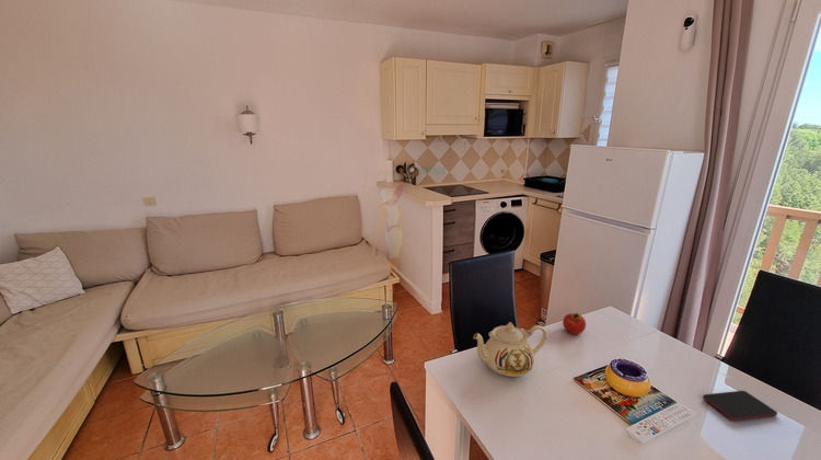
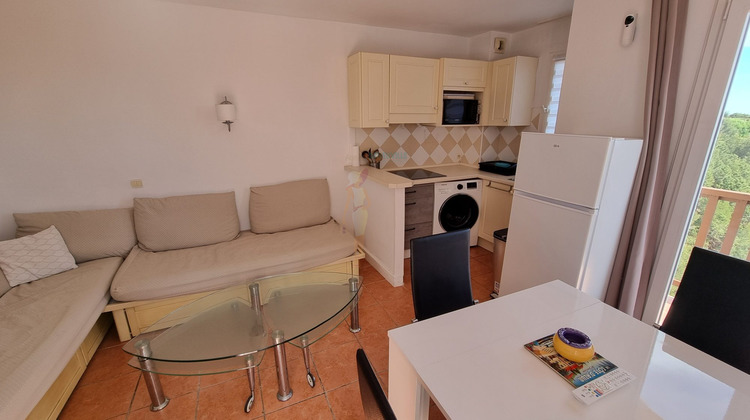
- fruit [562,312,587,335]
- smartphone [702,390,778,422]
- teapot [472,321,547,378]
